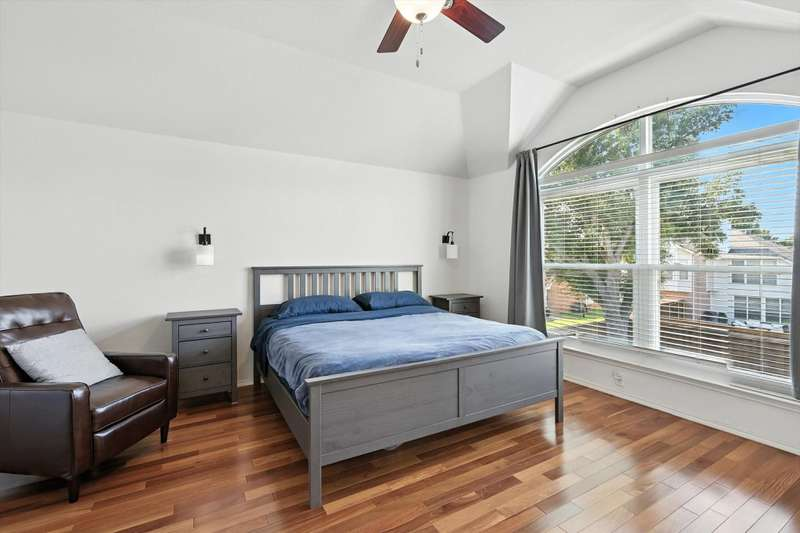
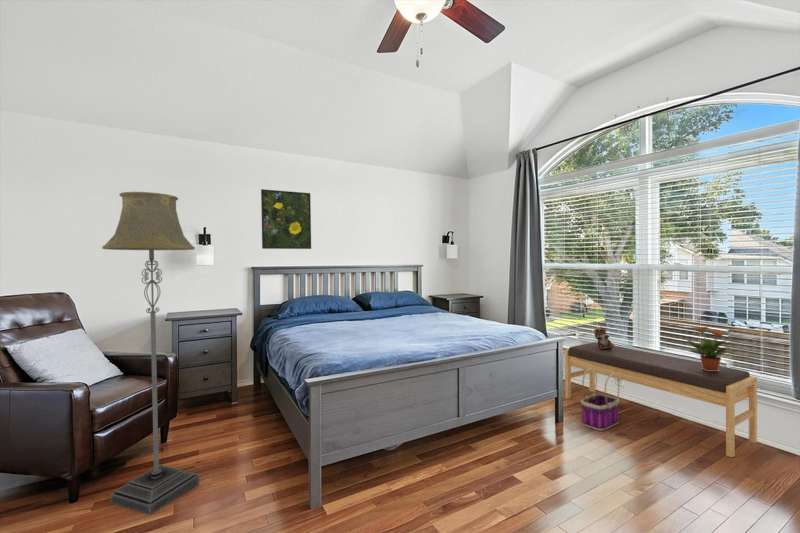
+ plush toy [593,325,615,349]
+ basket [580,368,621,432]
+ potted plant [686,326,736,371]
+ bench [564,341,758,458]
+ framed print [260,188,312,250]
+ floor lamp [101,191,200,516]
